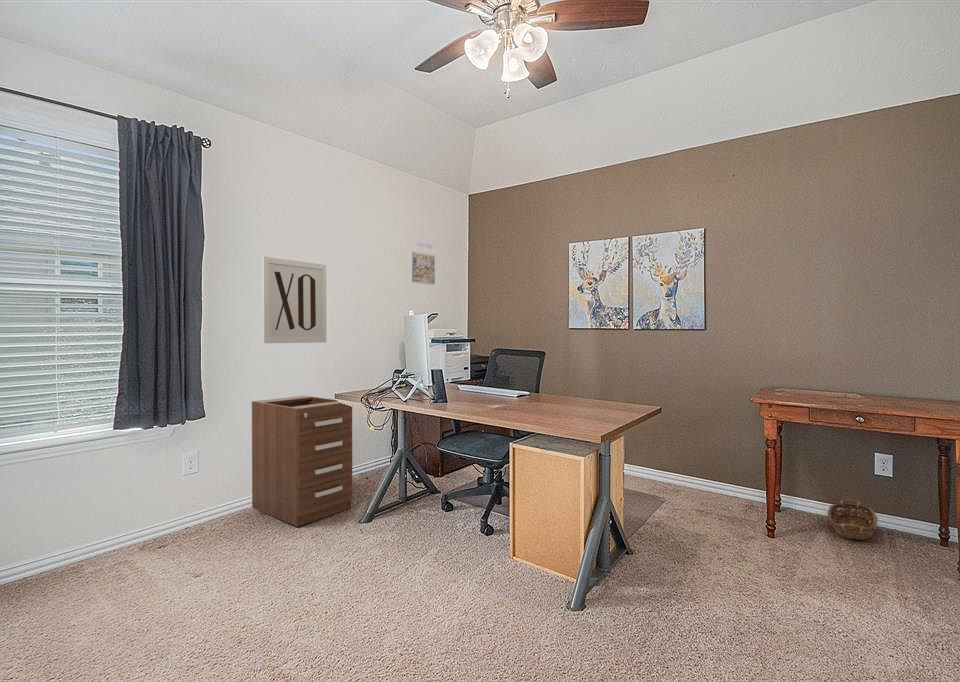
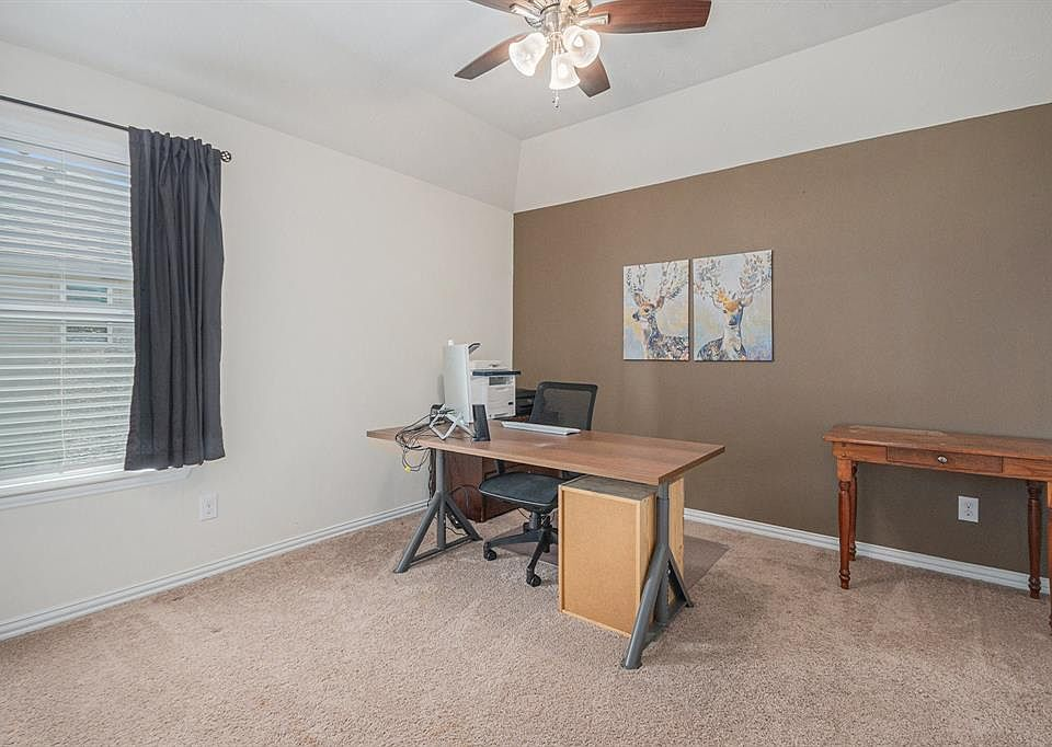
- wall art [261,256,327,344]
- calendar [411,241,436,286]
- filing cabinet [251,395,353,528]
- basket [826,498,879,541]
